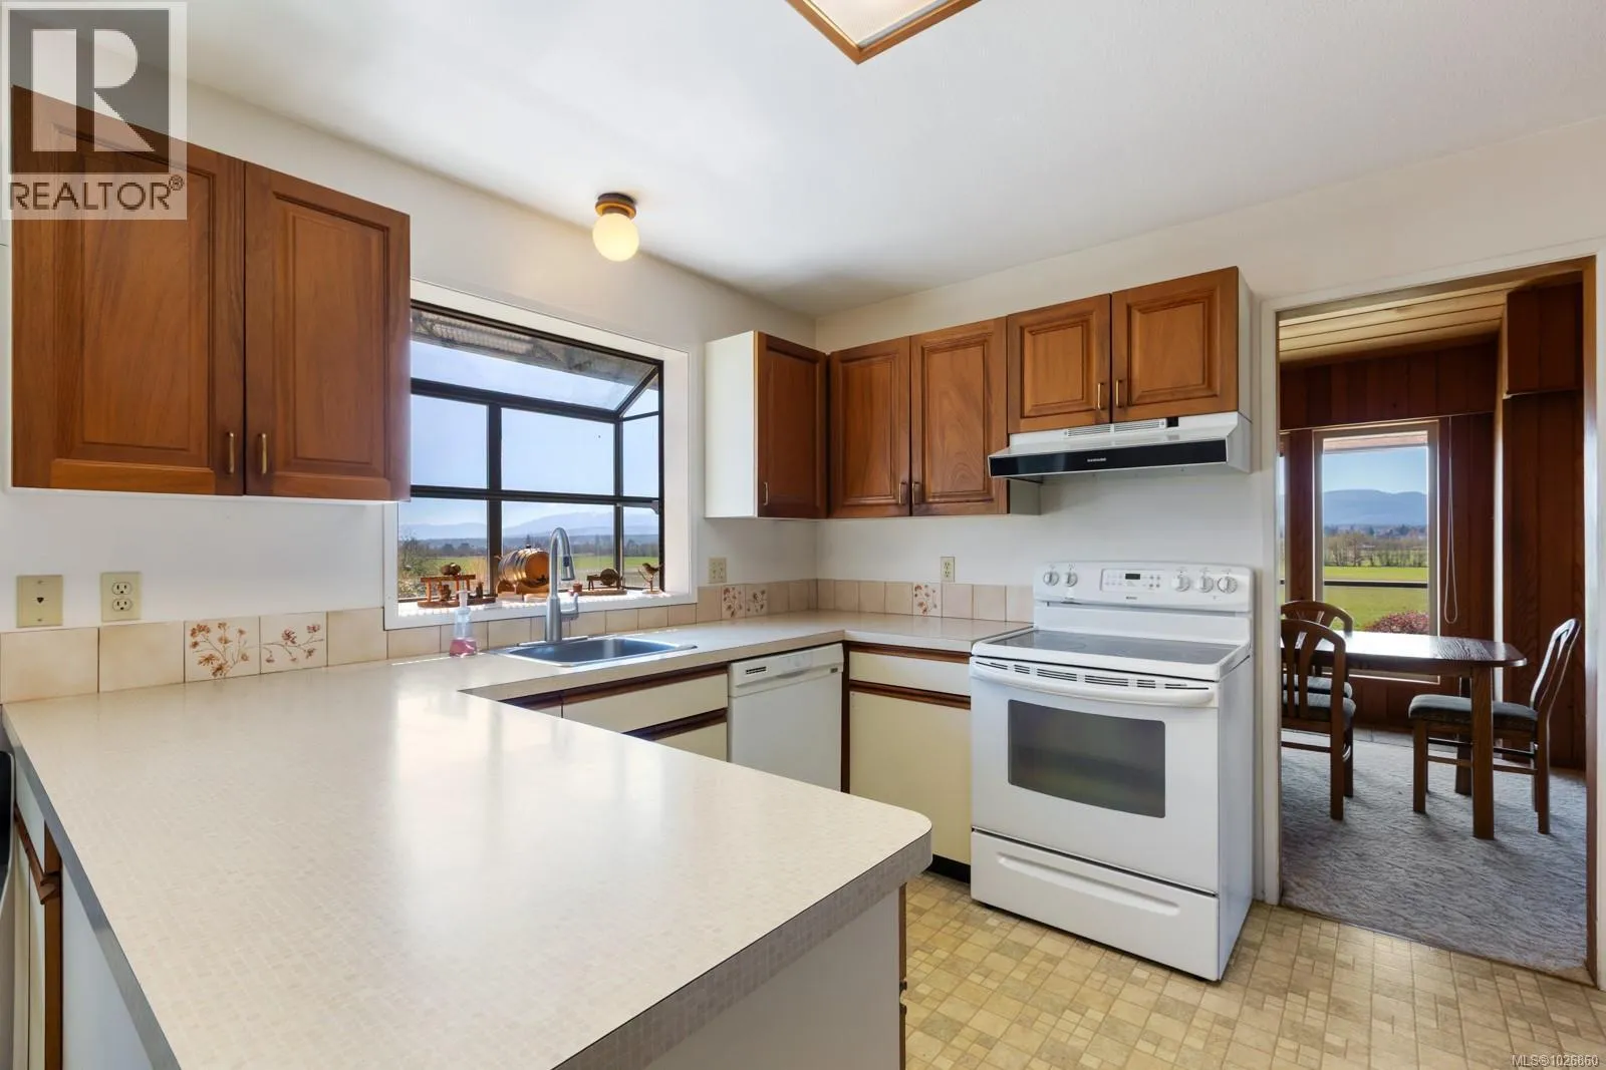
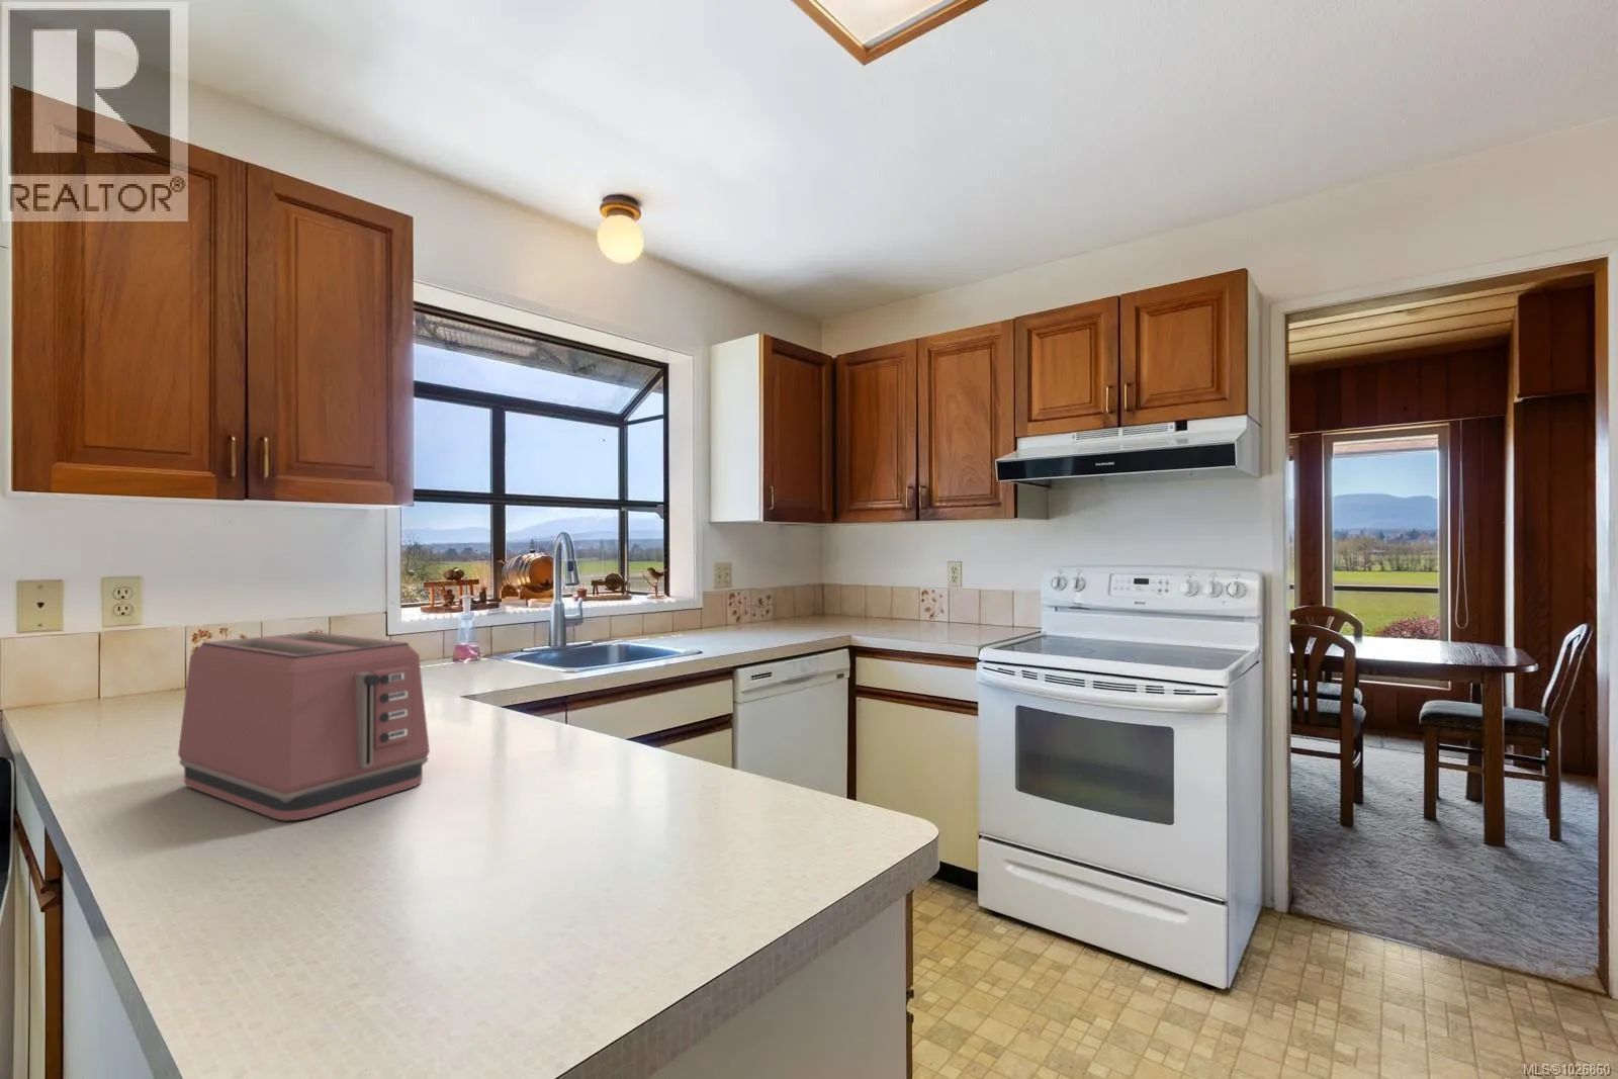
+ toaster [177,631,431,821]
